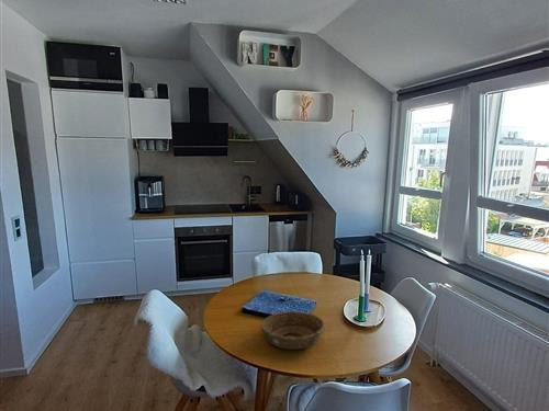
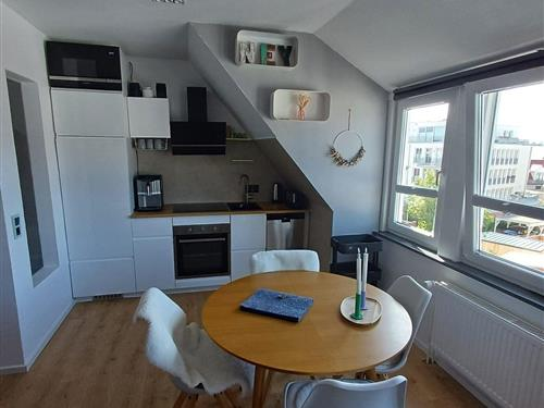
- decorative bowl [260,310,326,351]
